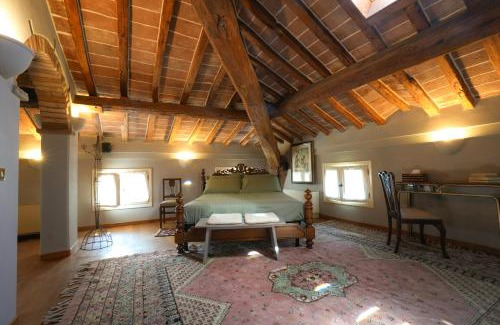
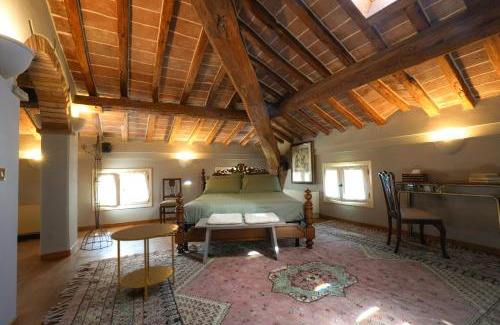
+ side table [110,223,179,302]
